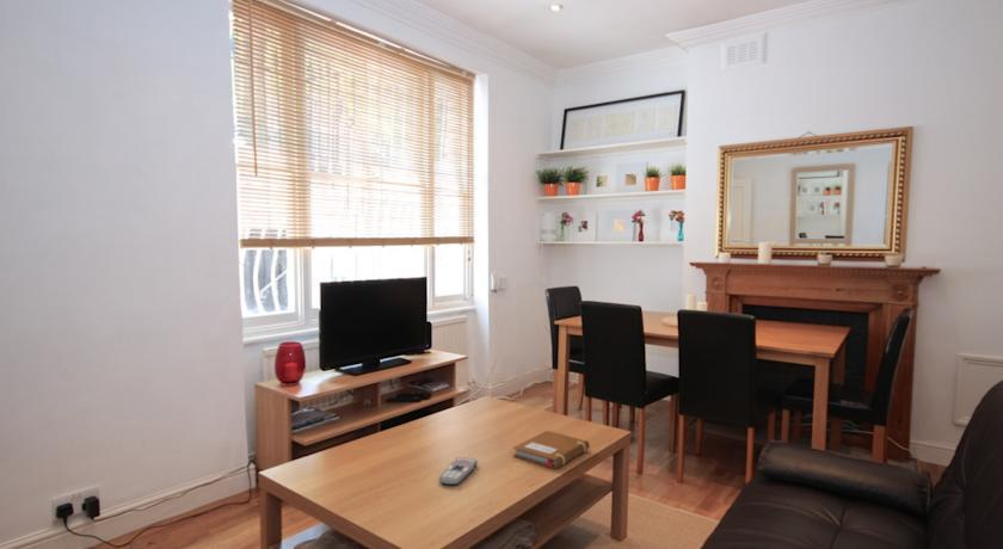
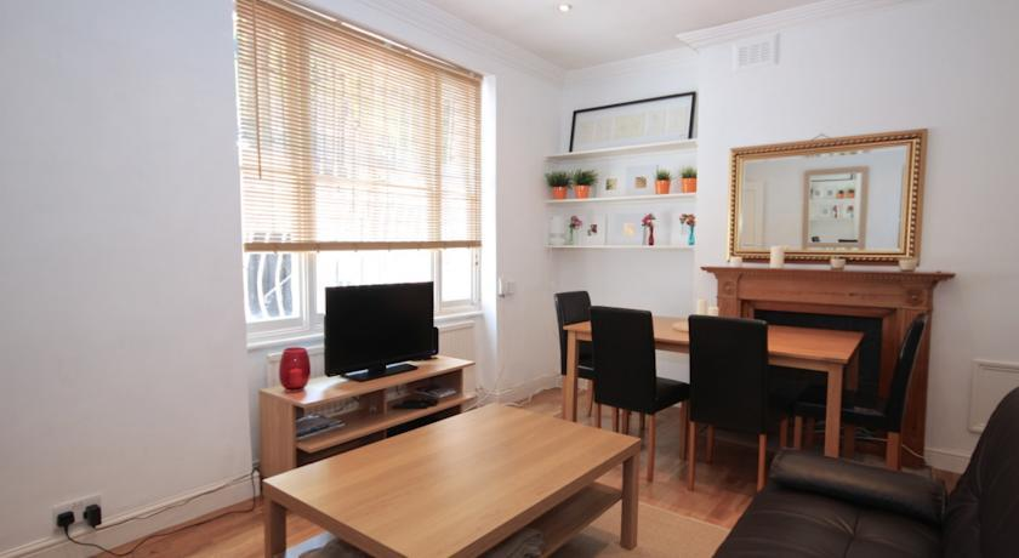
- remote control [438,456,479,486]
- notebook [512,430,591,470]
